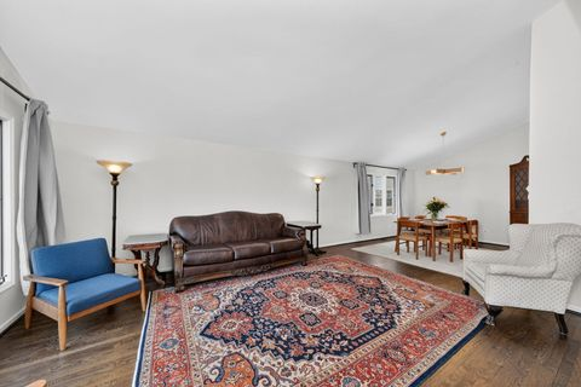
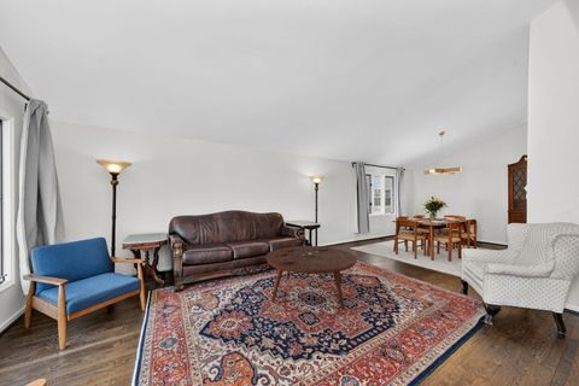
+ coffee table [264,245,358,310]
